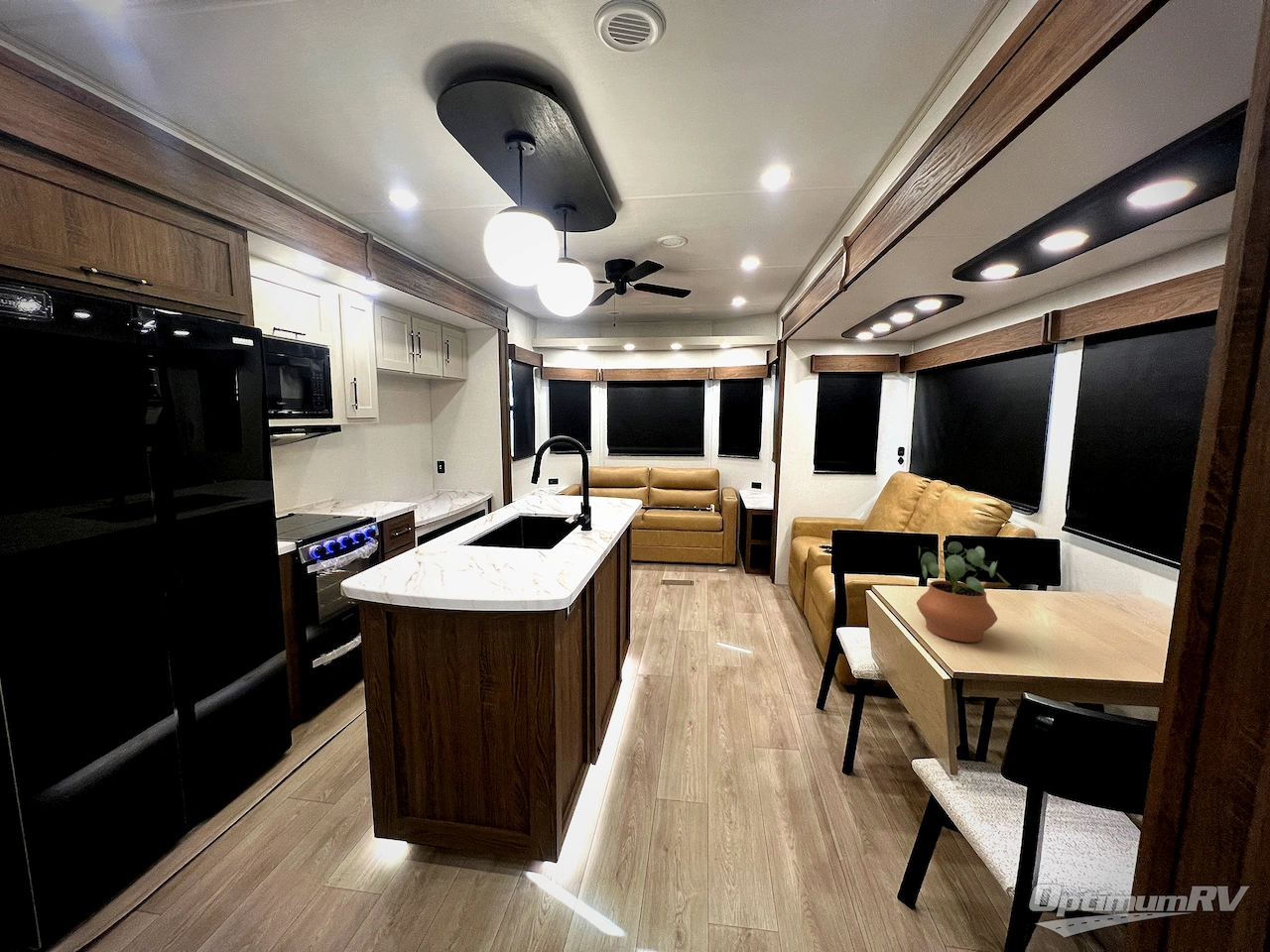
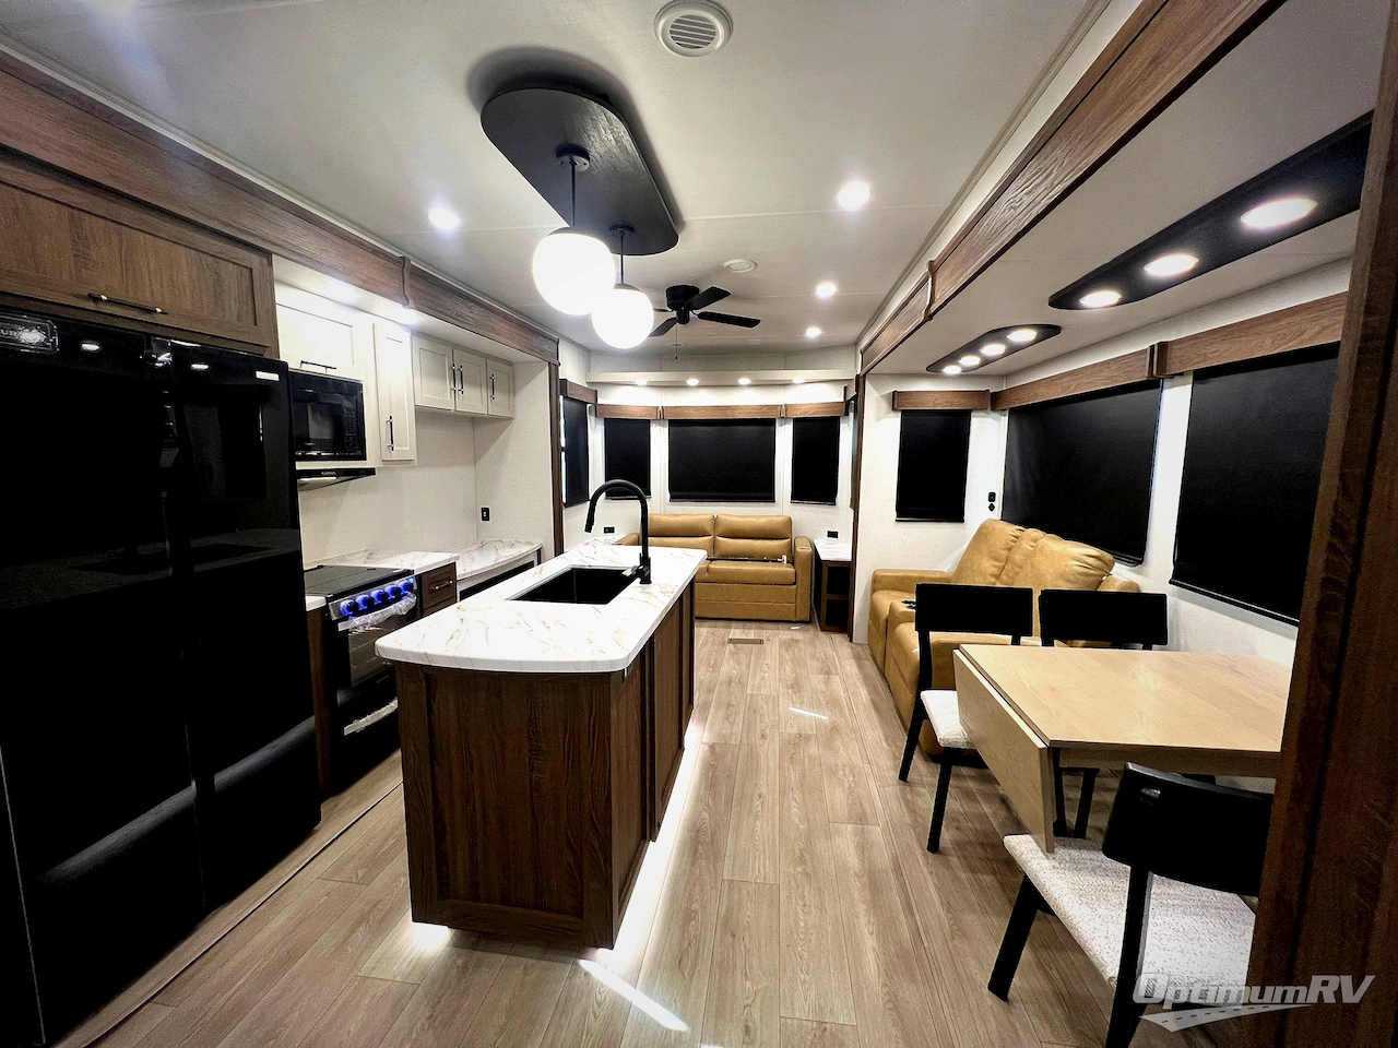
- potted plant [916,540,1011,644]
